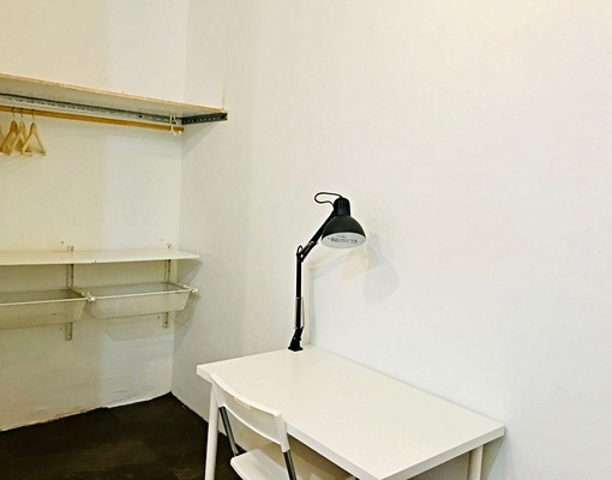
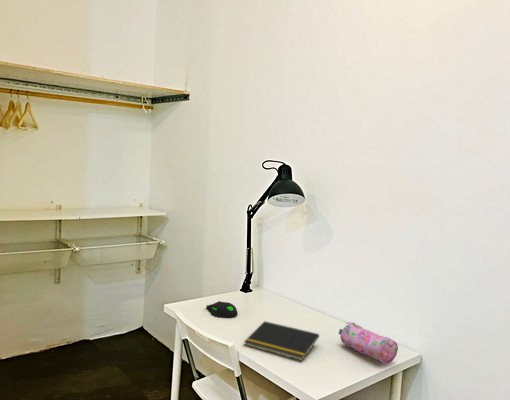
+ computer mouse [205,300,239,318]
+ pencil case [338,321,399,365]
+ notepad [243,320,320,362]
